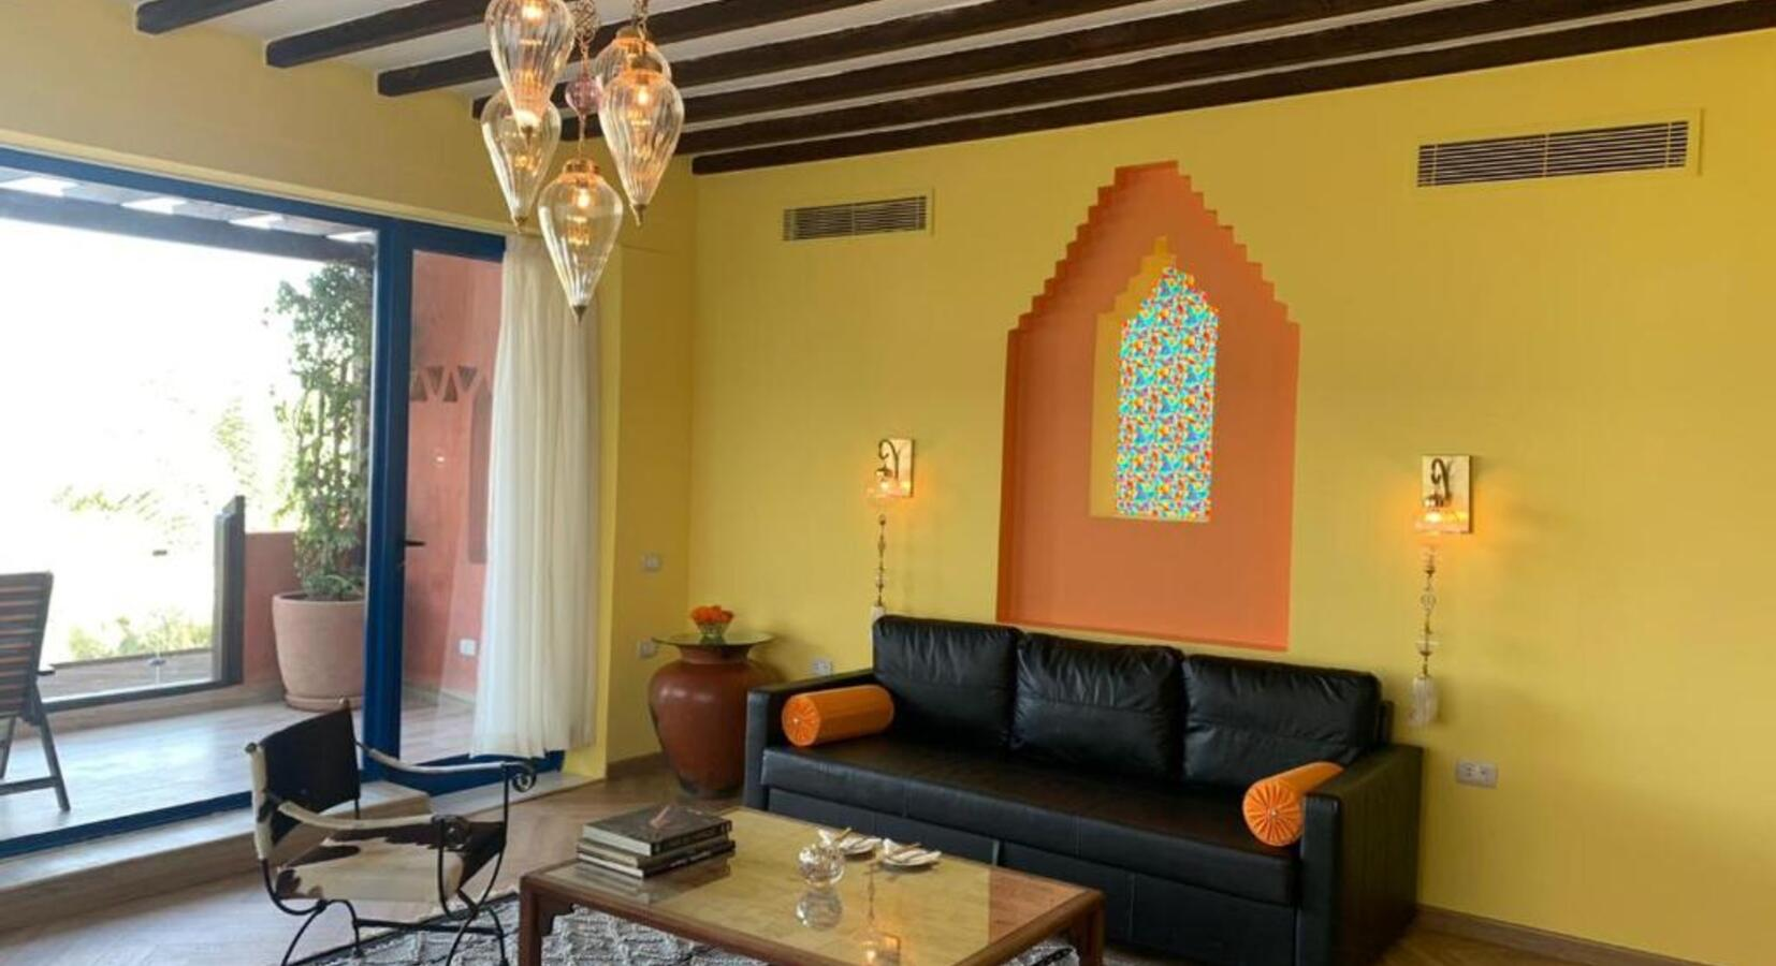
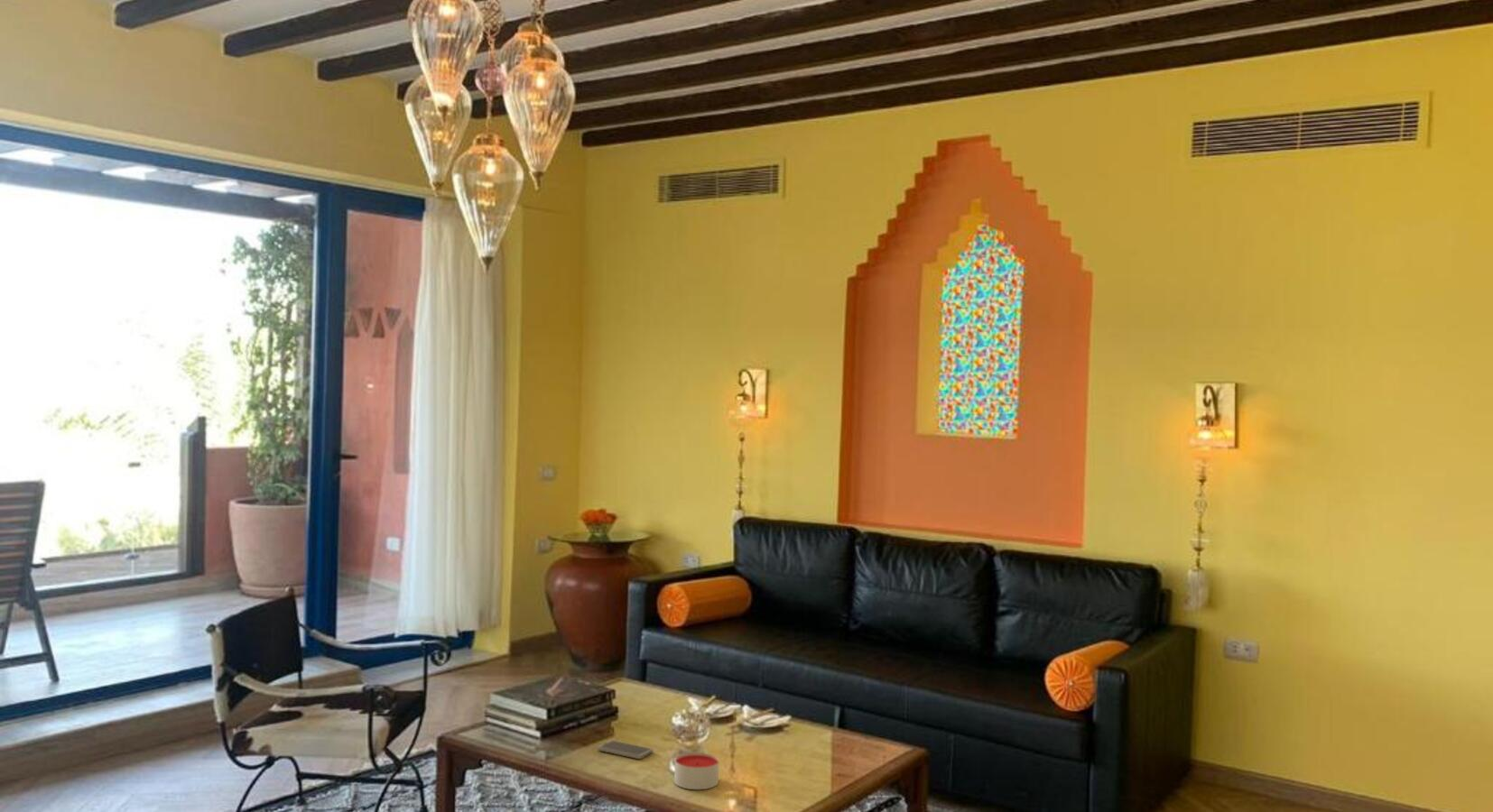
+ smartphone [597,739,654,760]
+ candle [673,752,720,790]
